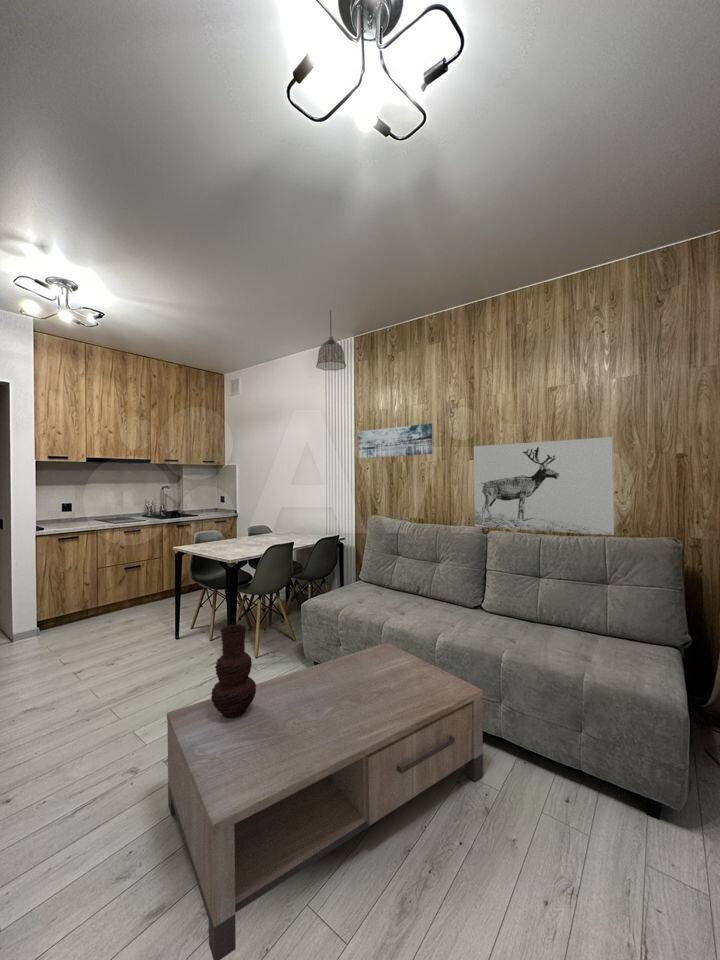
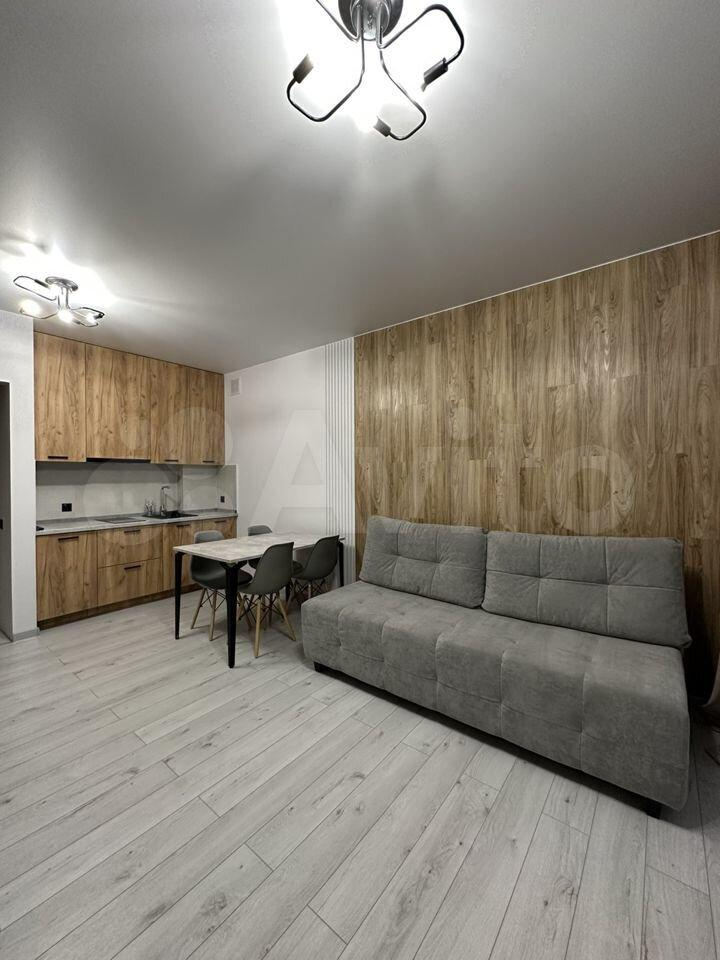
- coffee table [166,642,484,960]
- wall art [473,436,615,536]
- wall art [357,423,434,459]
- pendant lamp [315,309,347,372]
- vase [210,623,257,719]
